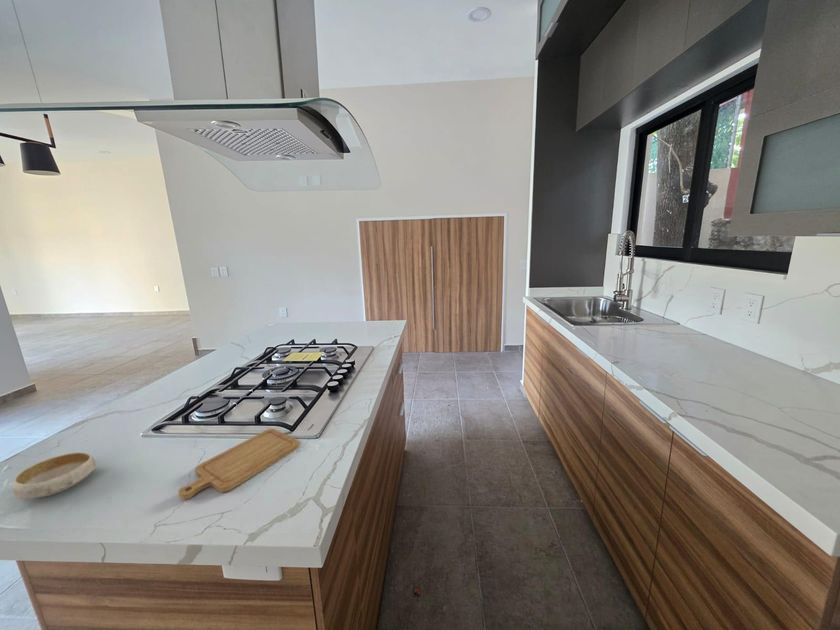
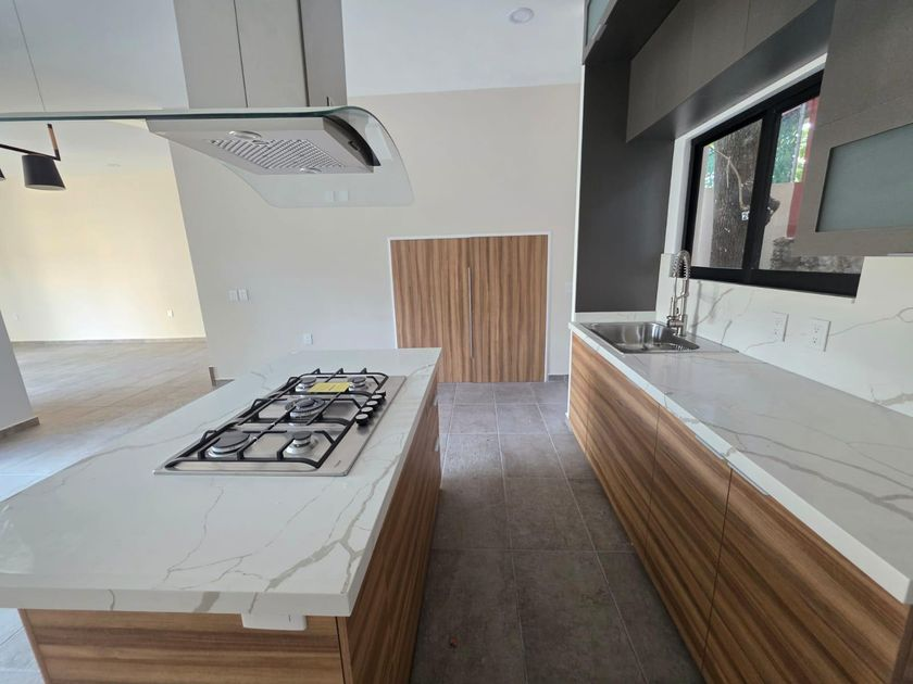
- chopping board [177,428,301,500]
- bowl [11,451,97,500]
